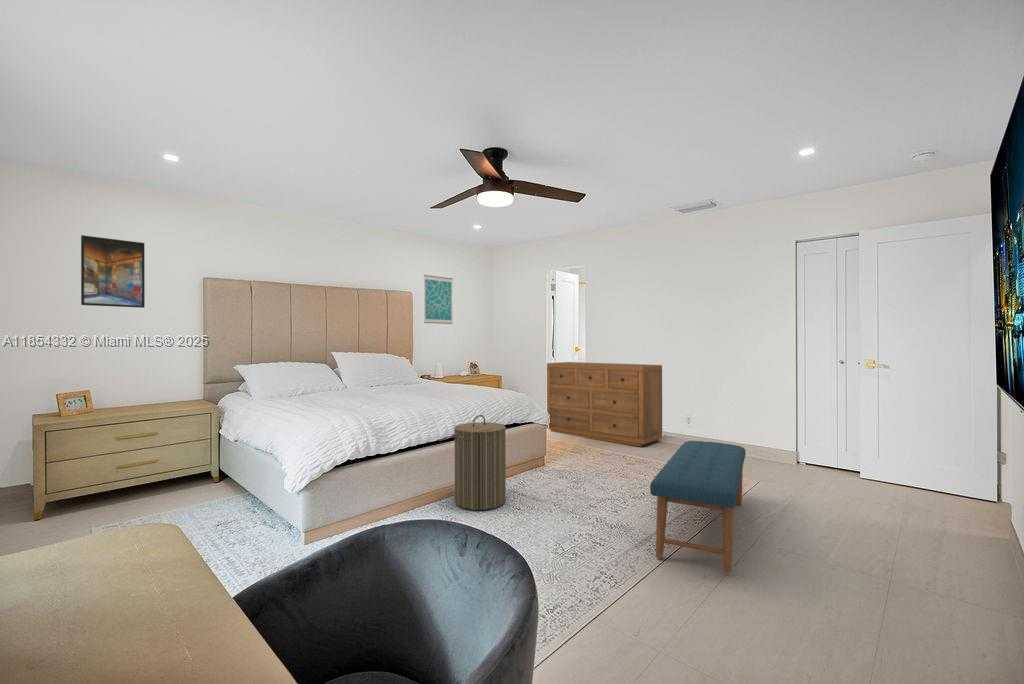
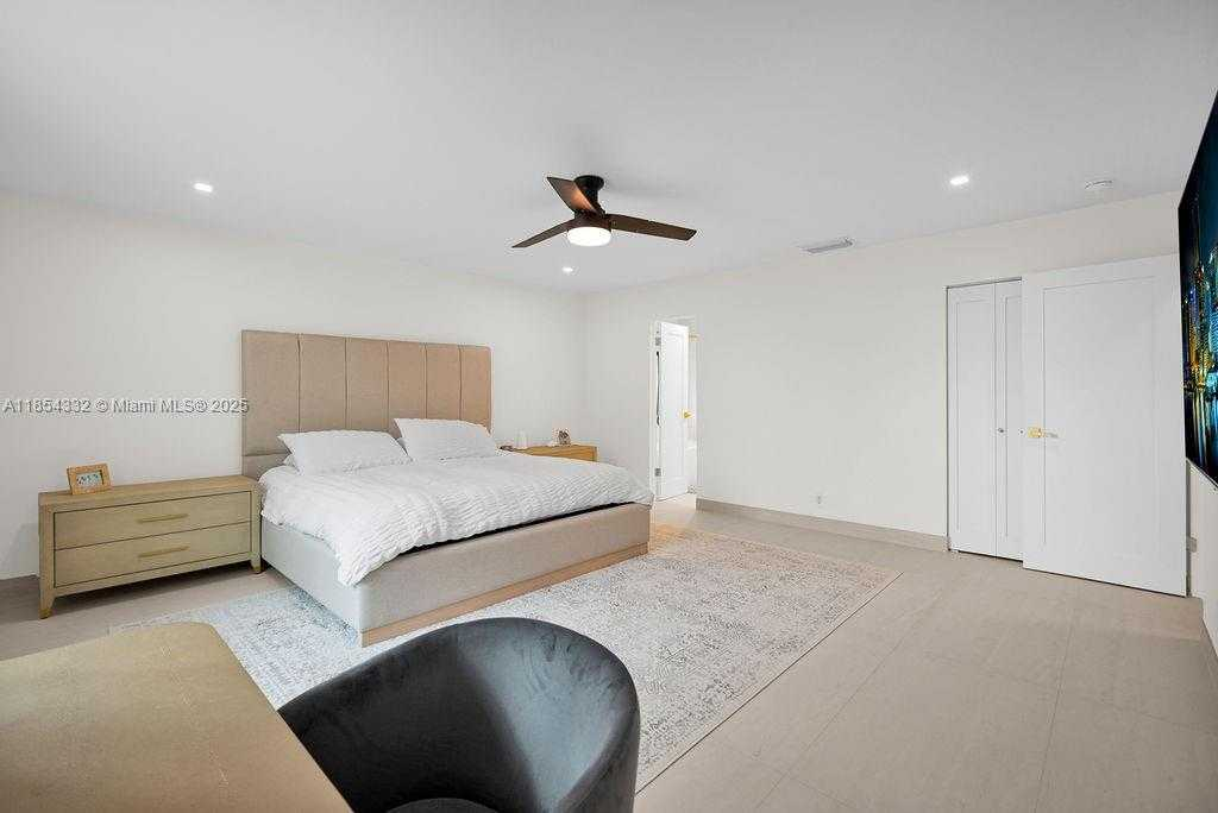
- bench [649,440,747,574]
- laundry hamper [452,414,507,511]
- wall art [423,274,454,325]
- dresser [546,361,663,447]
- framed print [80,234,146,309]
